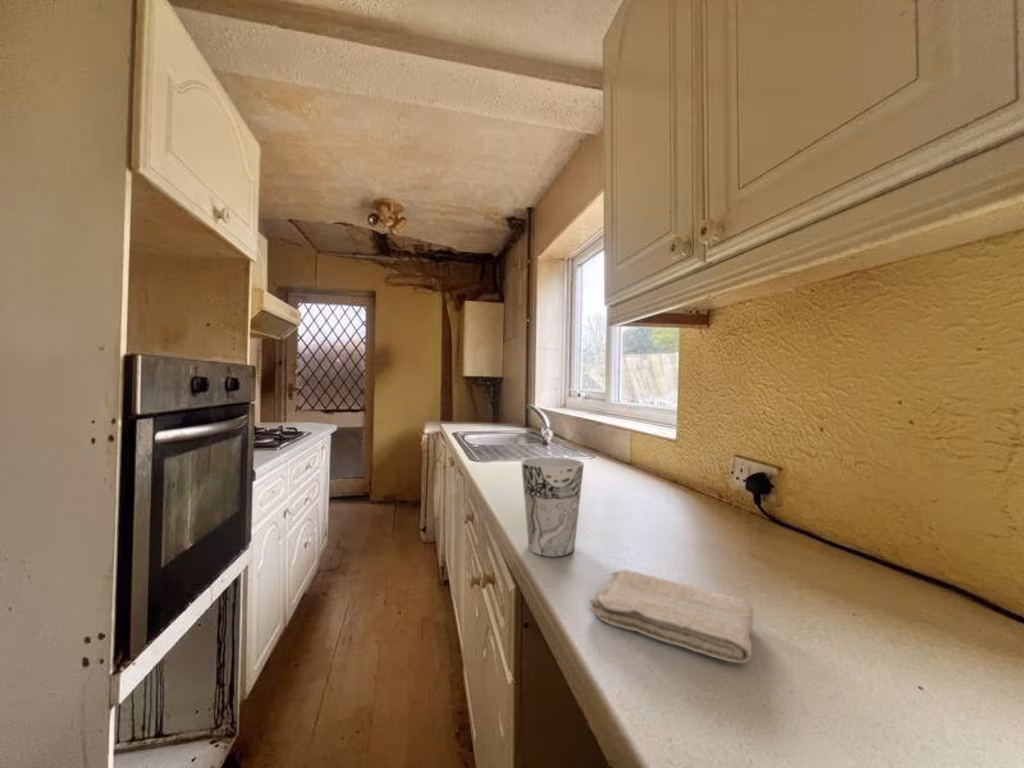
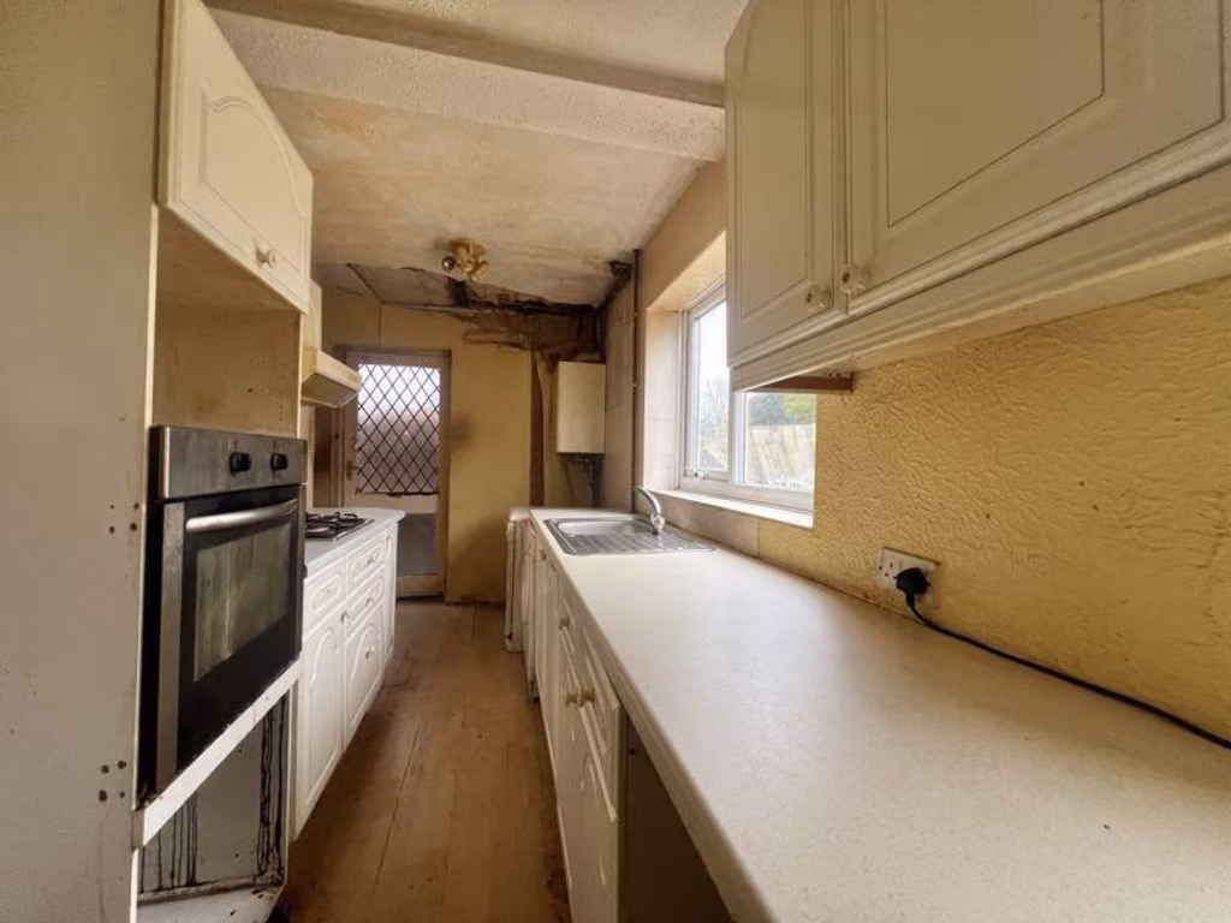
- cup [520,456,585,558]
- washcloth [588,569,754,664]
